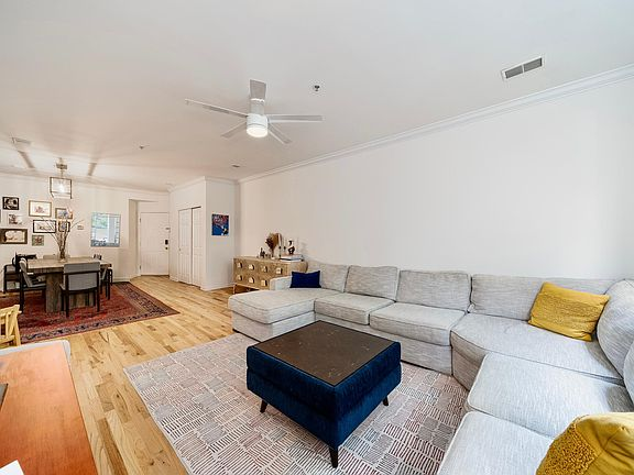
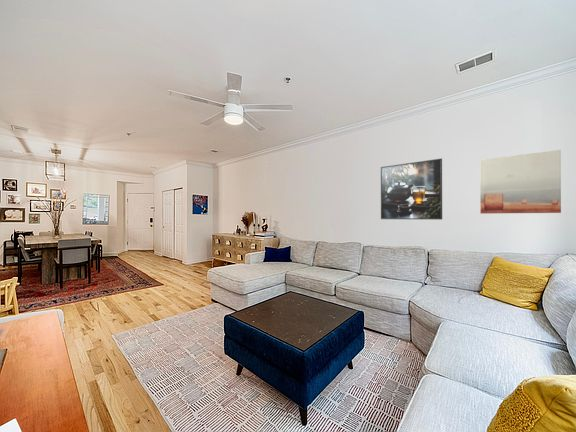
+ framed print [380,157,443,221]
+ wall art [479,149,562,215]
